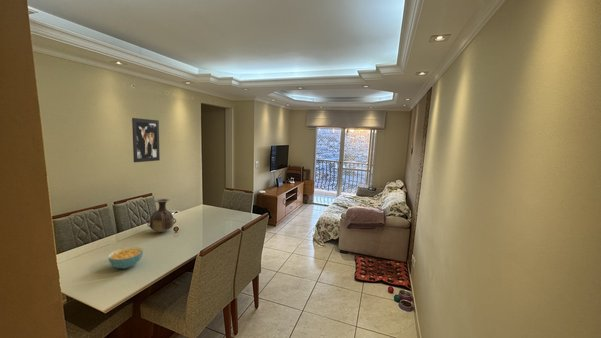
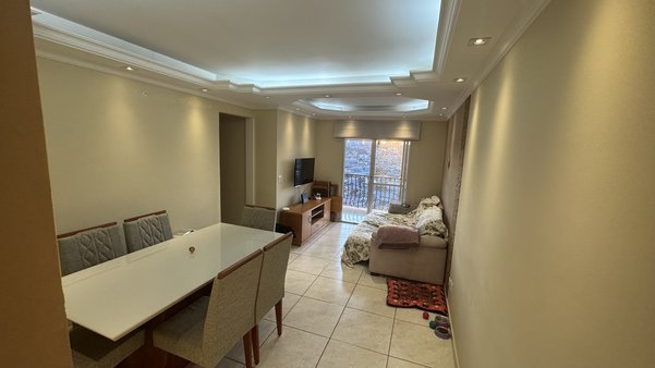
- vase [146,198,177,233]
- cereal bowl [107,246,144,270]
- wall art [131,117,161,163]
